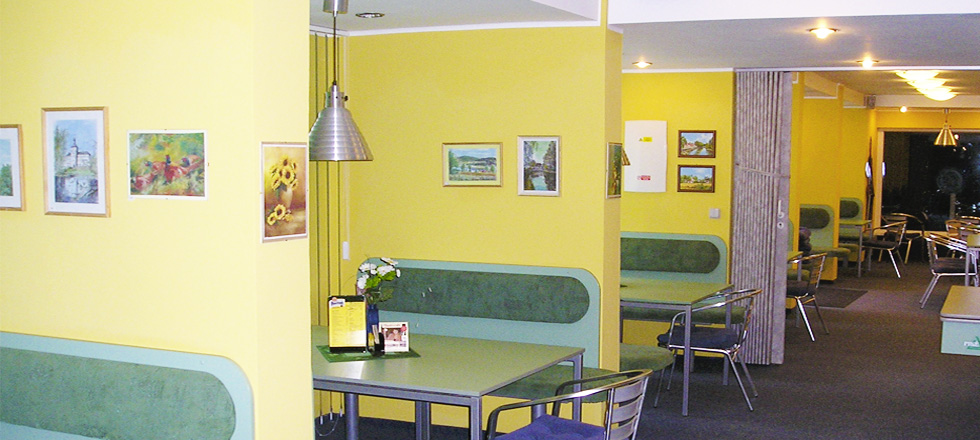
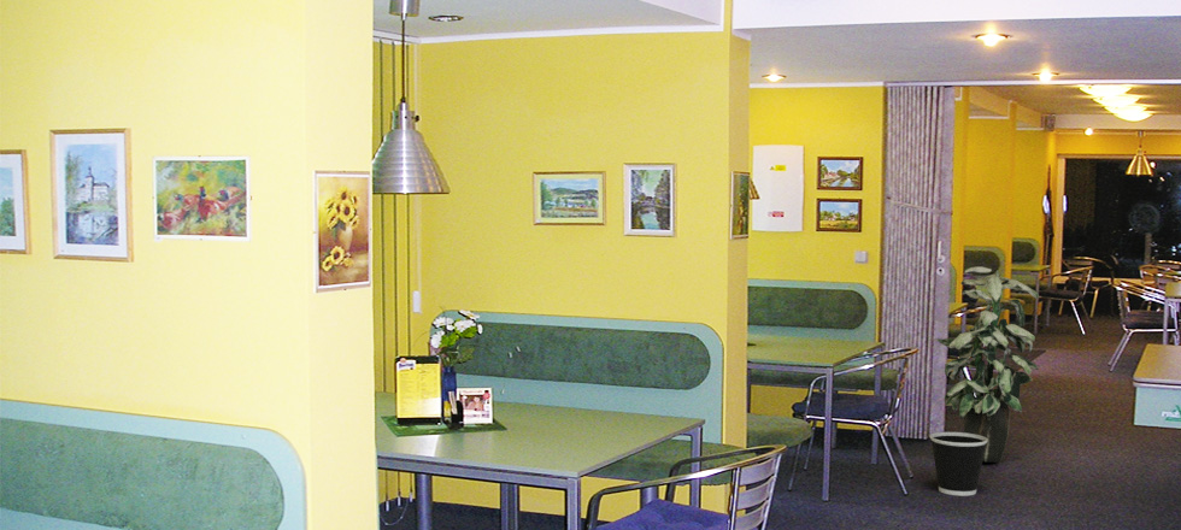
+ indoor plant [934,266,1040,464]
+ wastebasket [929,431,988,497]
